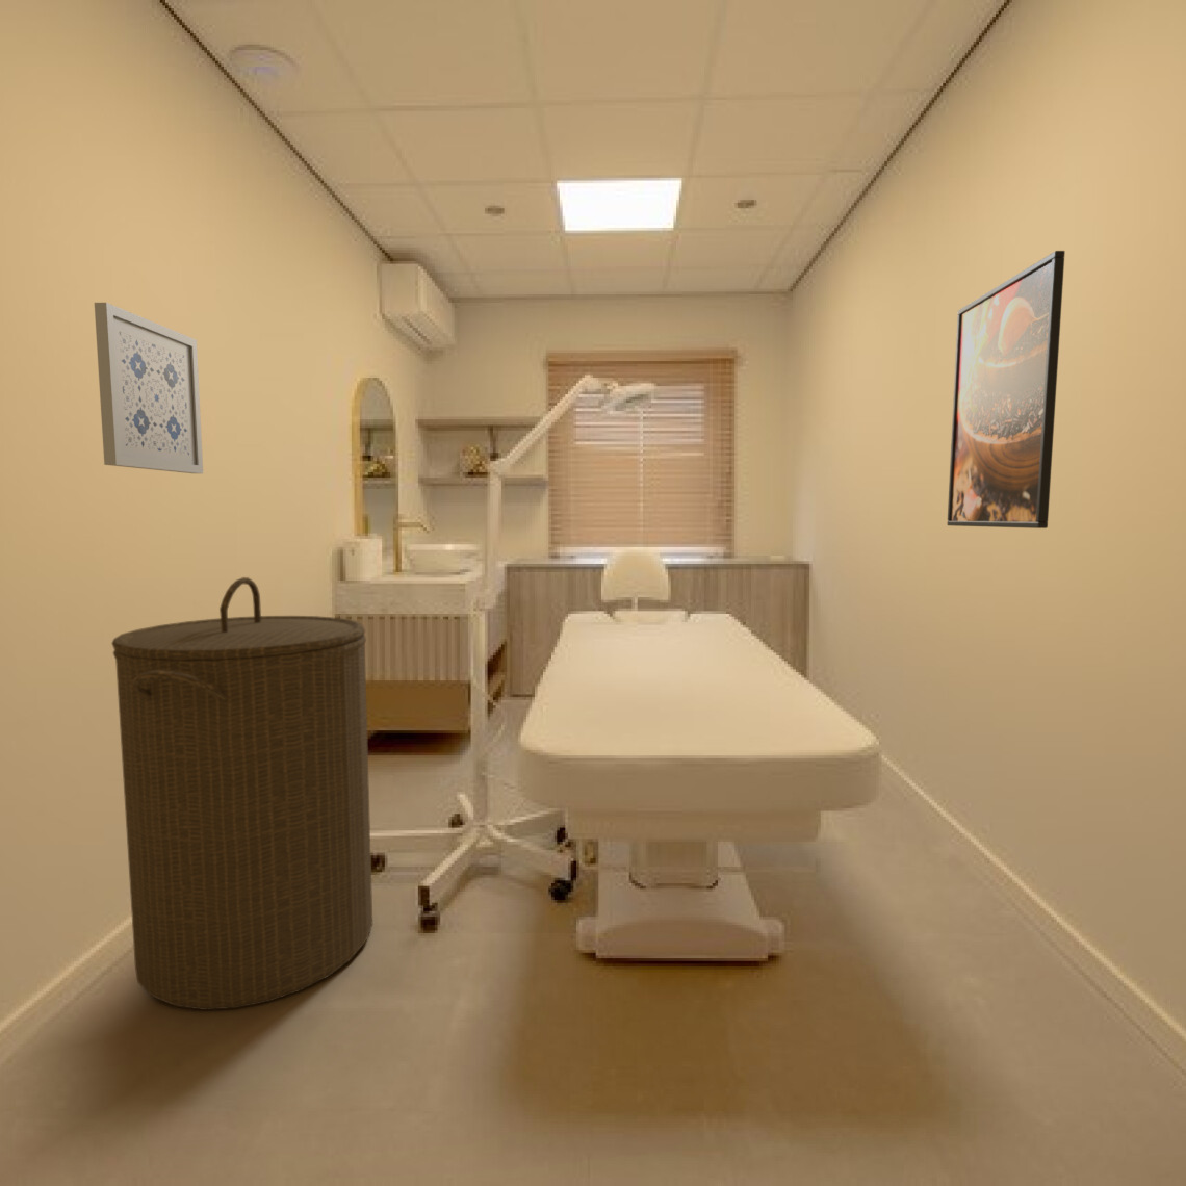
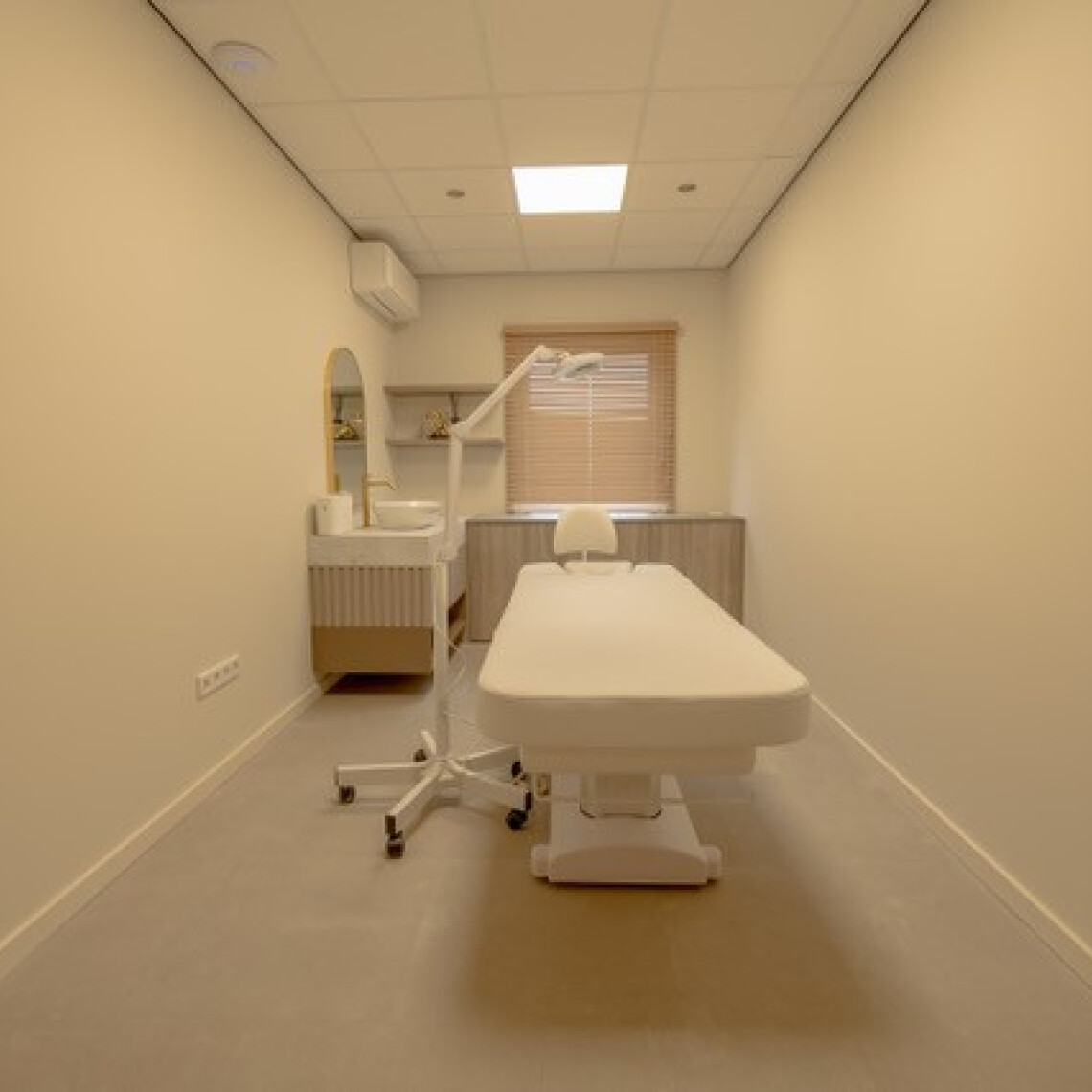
- wall art [93,302,204,475]
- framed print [946,250,1067,530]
- laundry hamper [111,577,374,1011]
